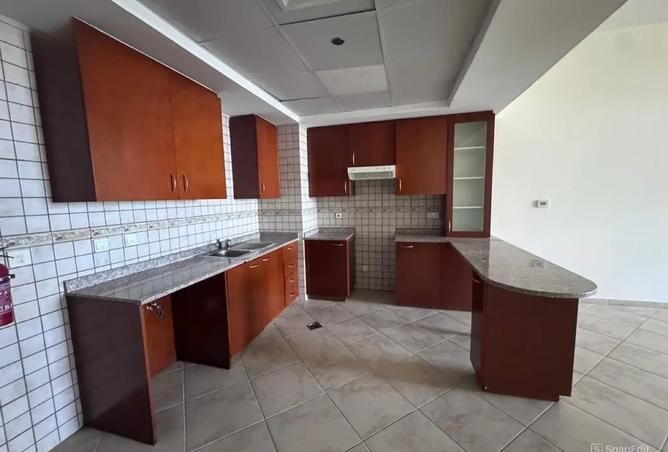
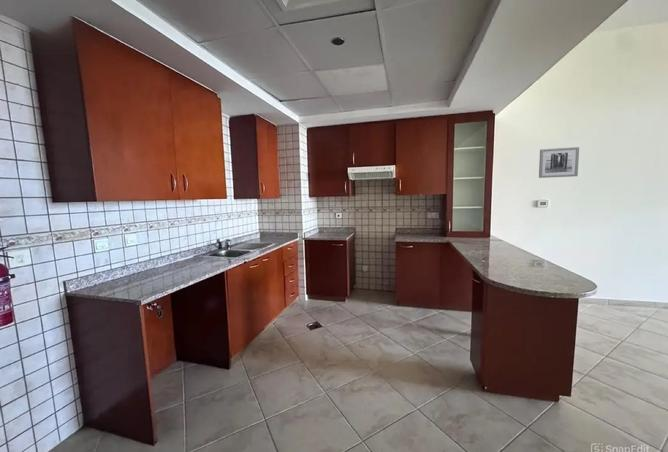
+ wall art [538,146,580,179]
